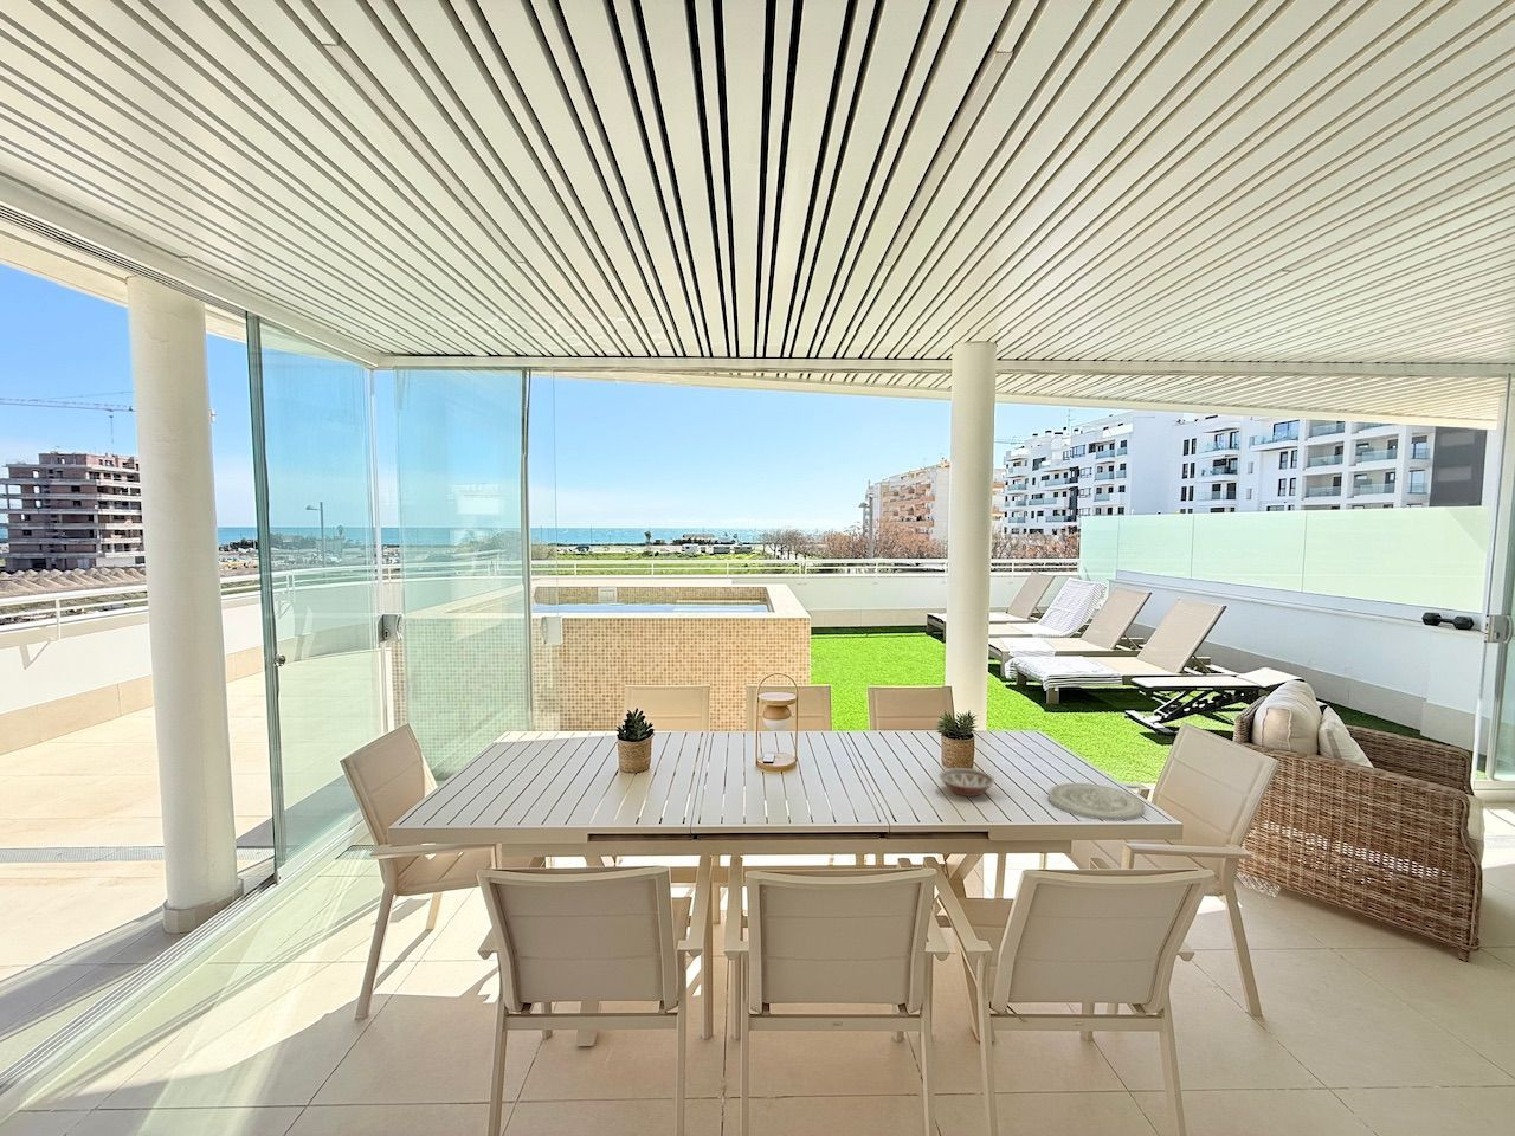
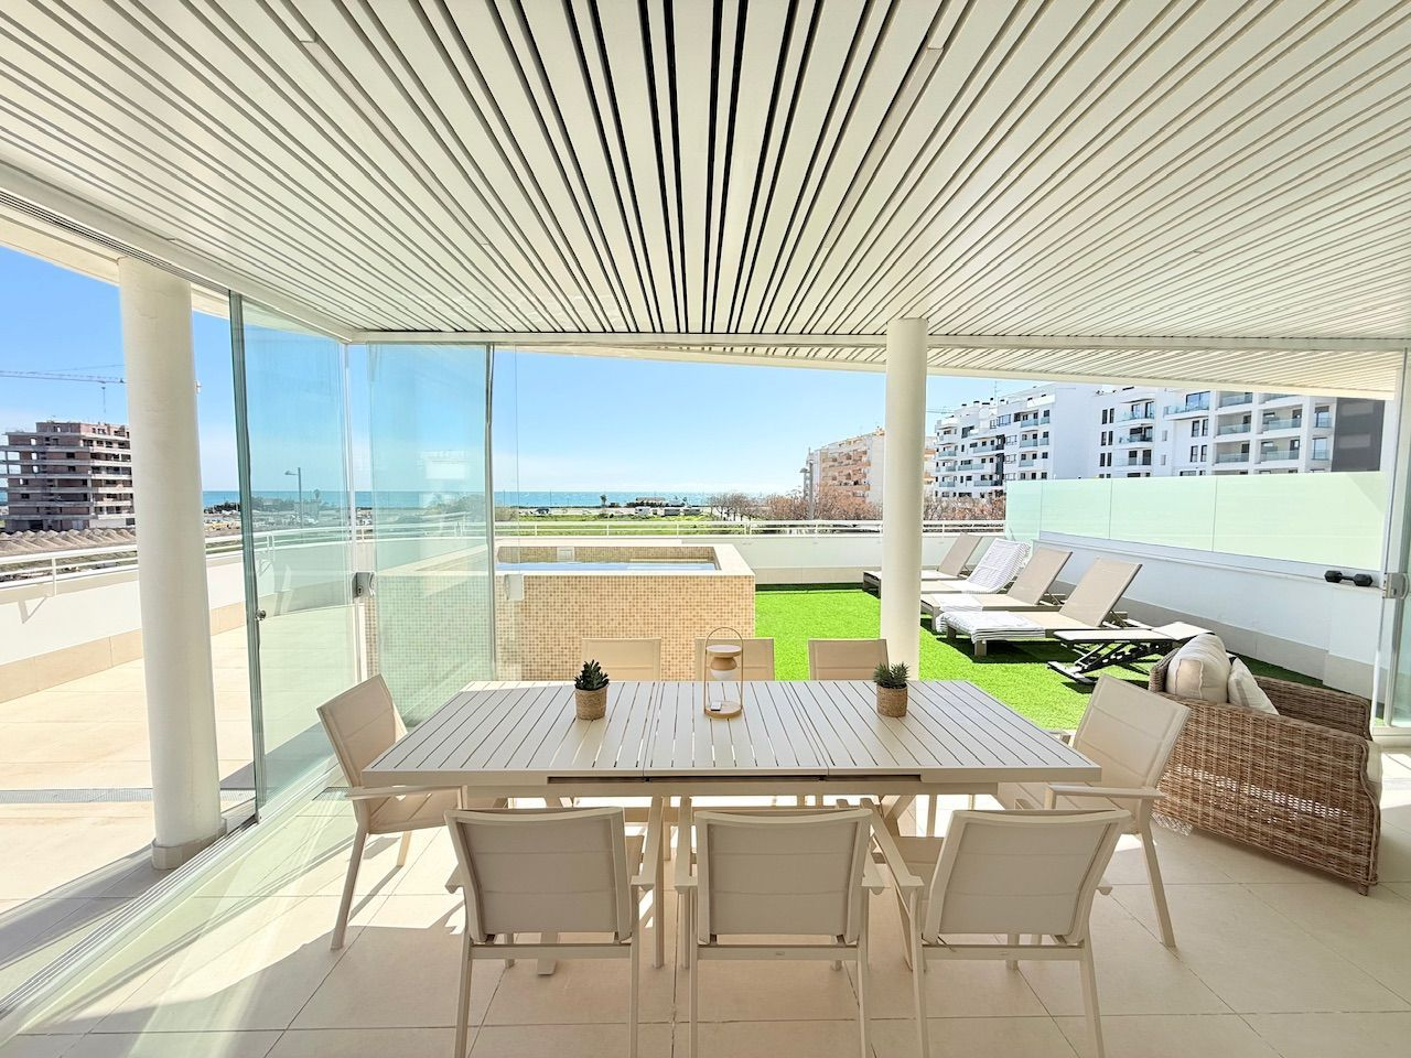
- plate [1047,782,1145,821]
- bowl [939,767,995,797]
